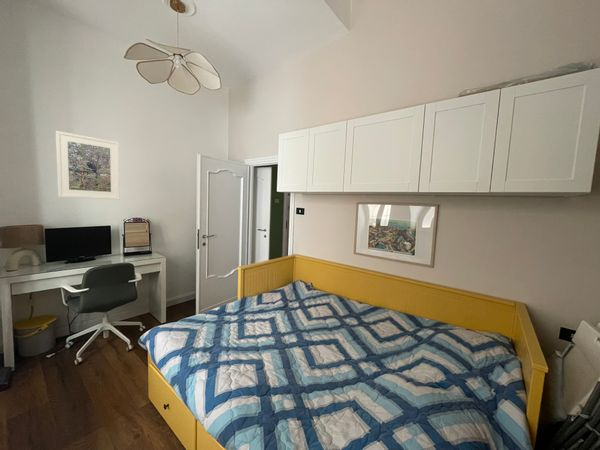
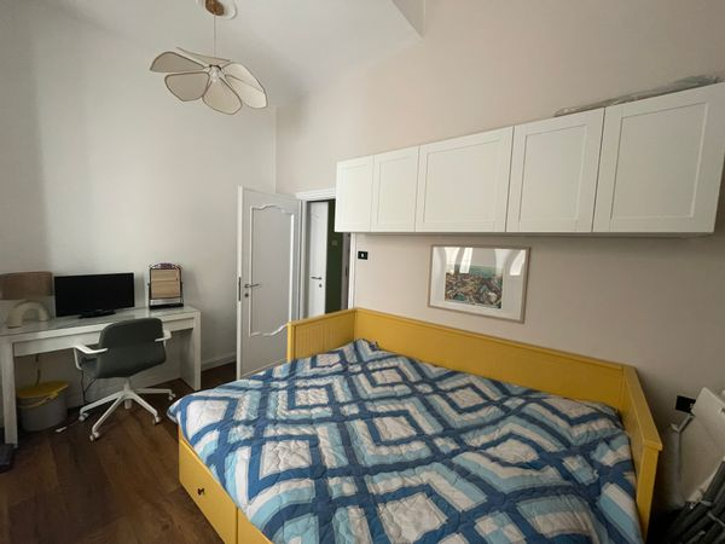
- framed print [55,130,121,200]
